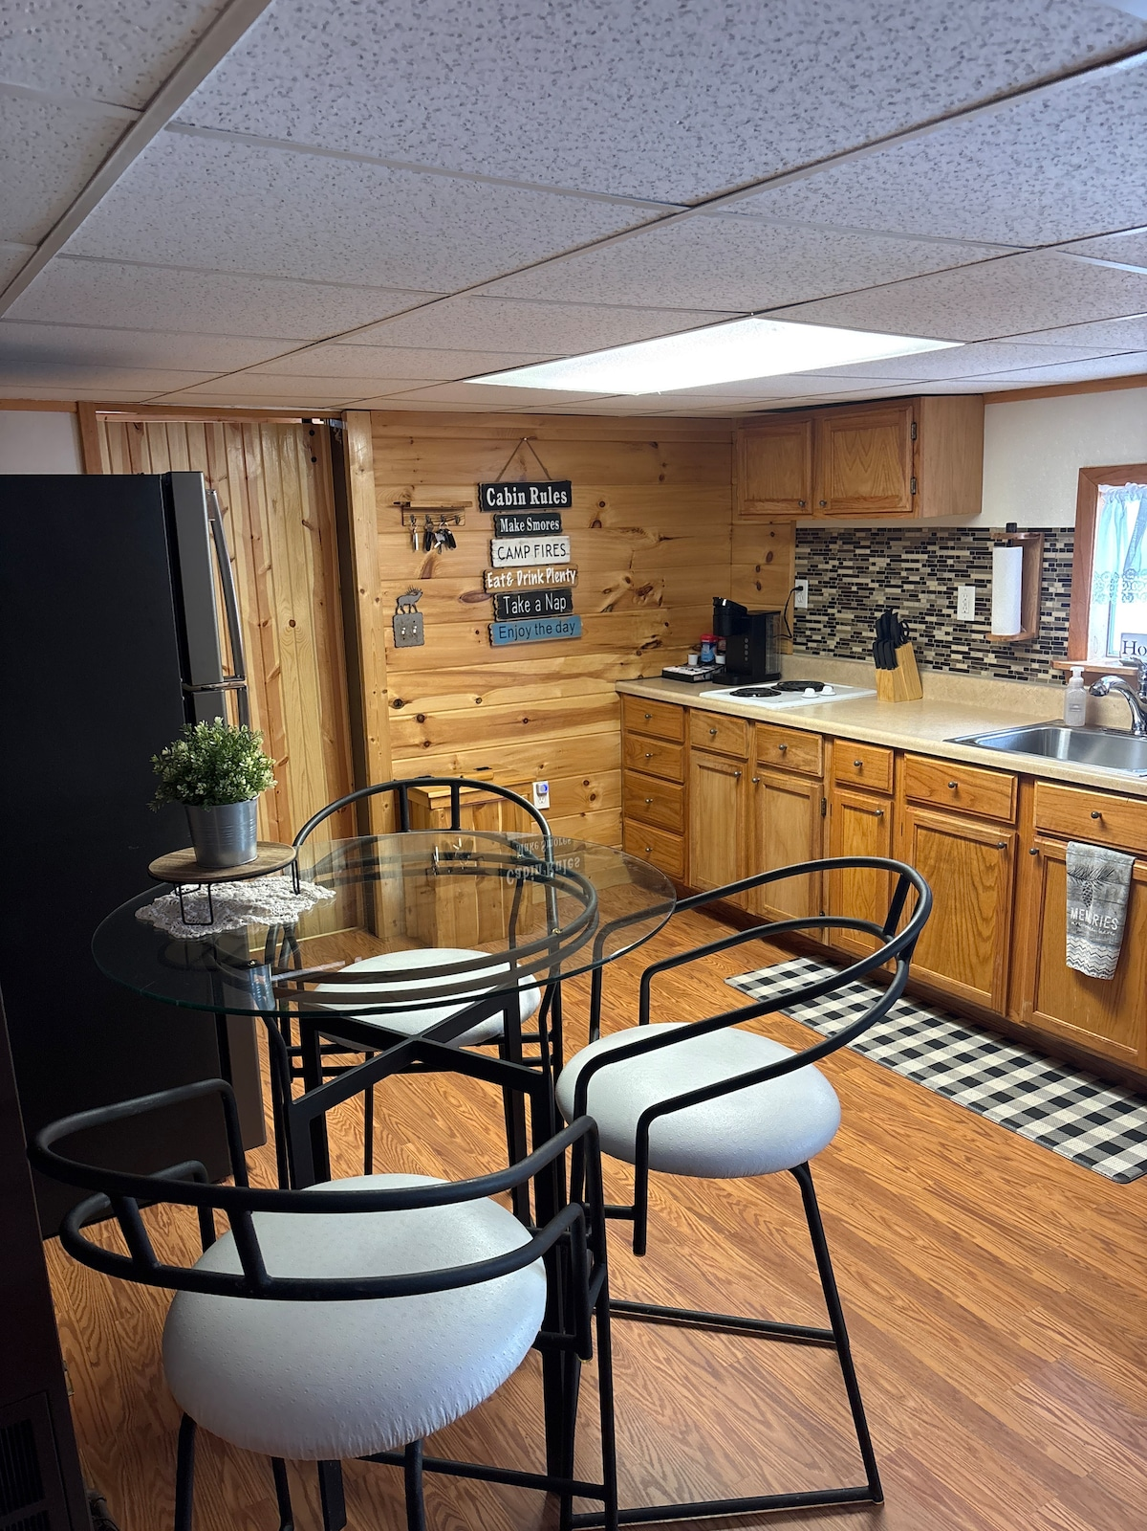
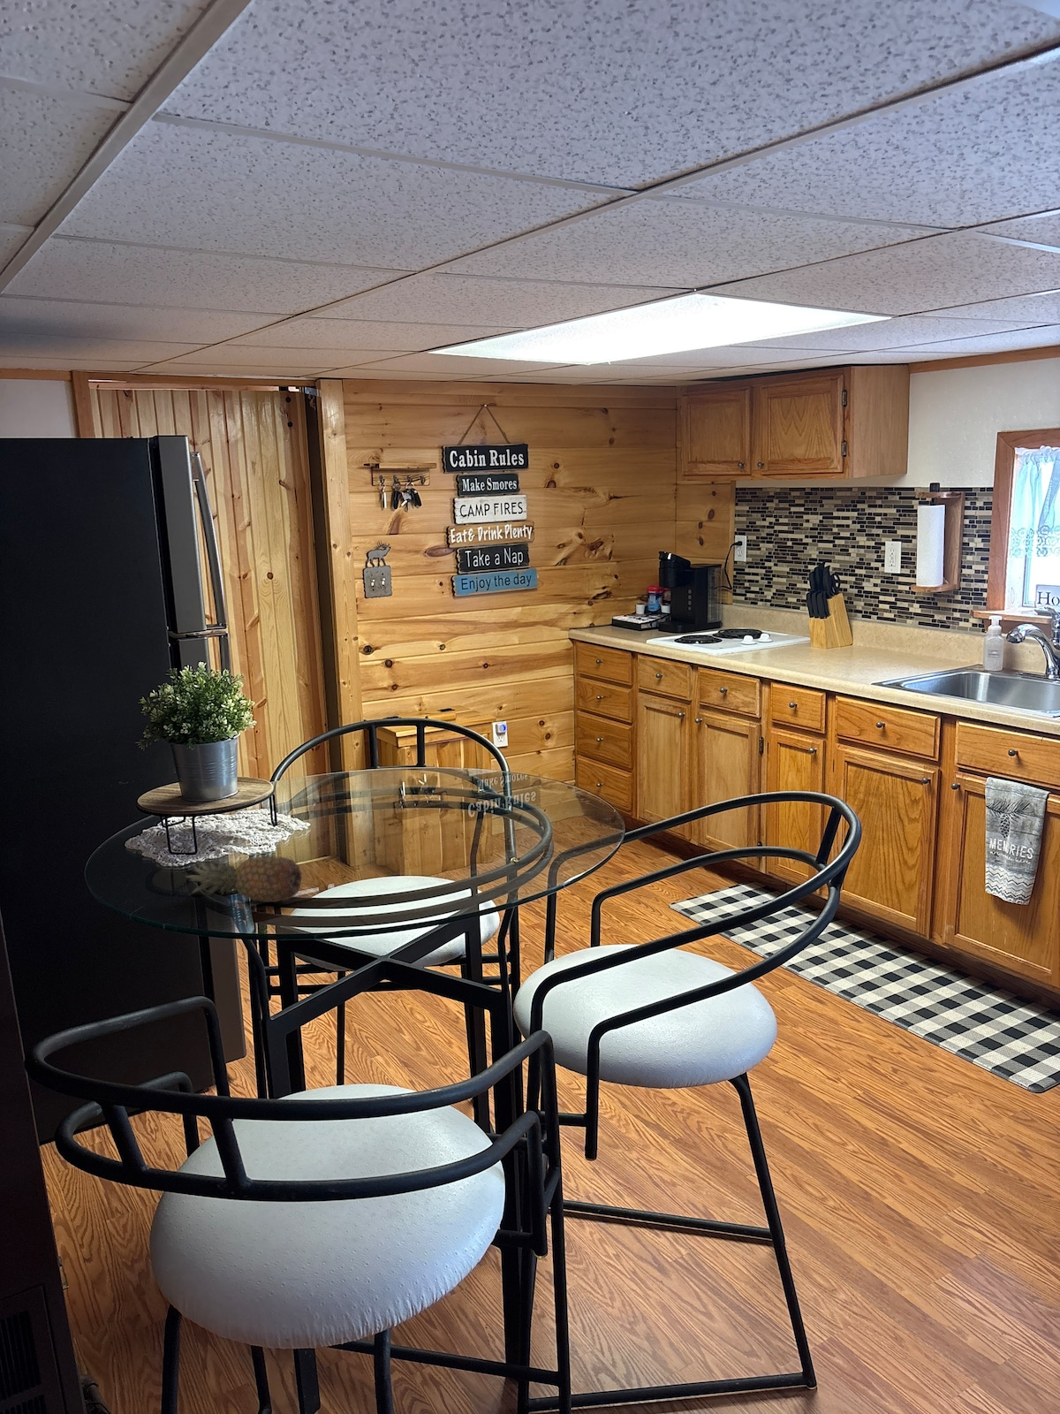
+ fruit [185,855,303,903]
